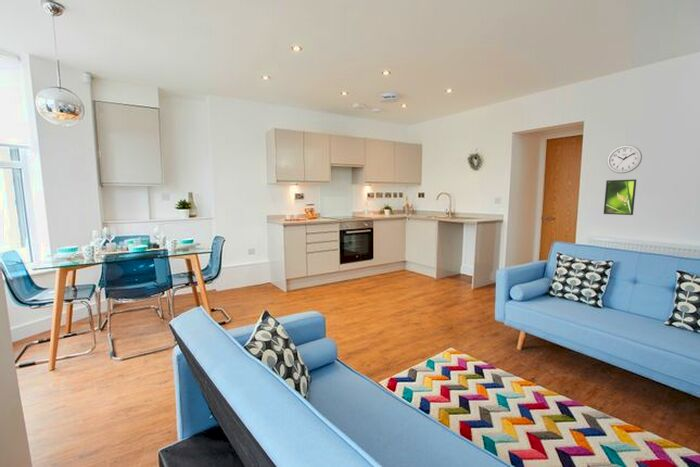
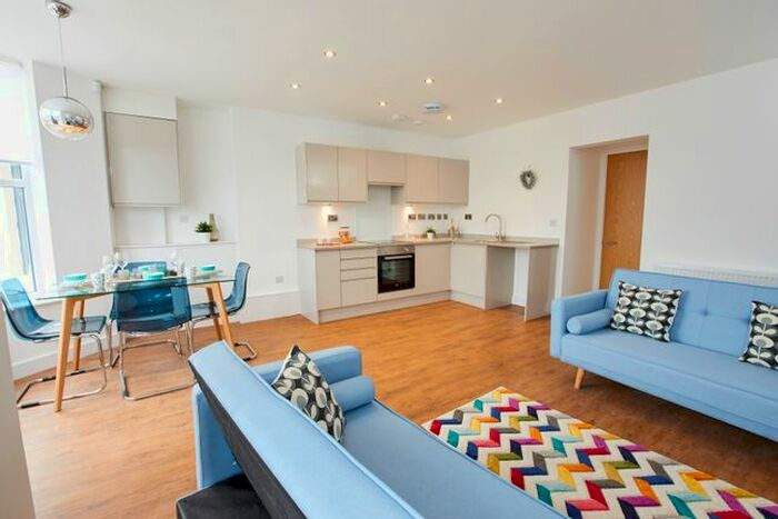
- wall clock [606,144,643,174]
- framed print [603,178,637,216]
